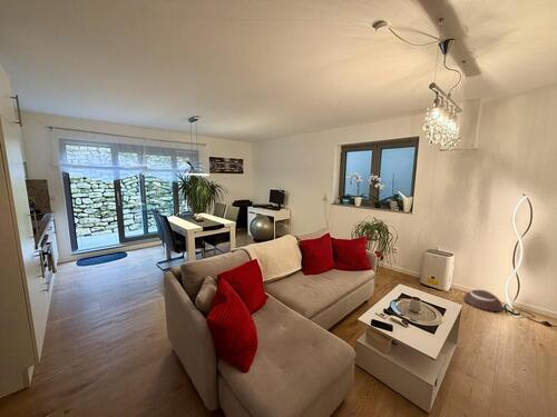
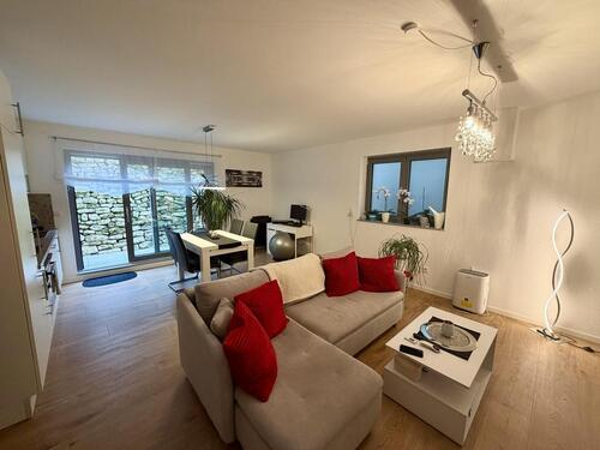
- robot vacuum [462,289,505,314]
